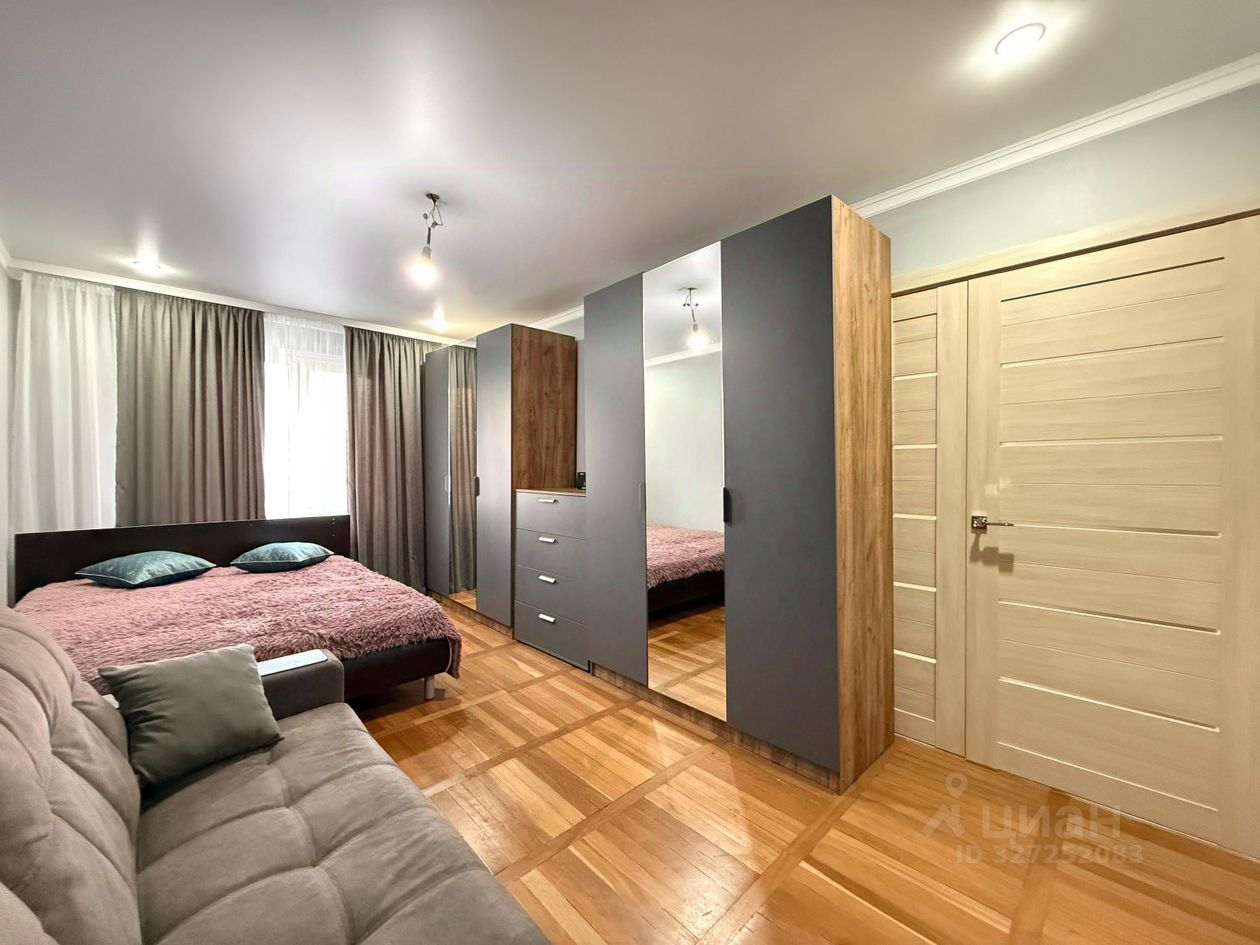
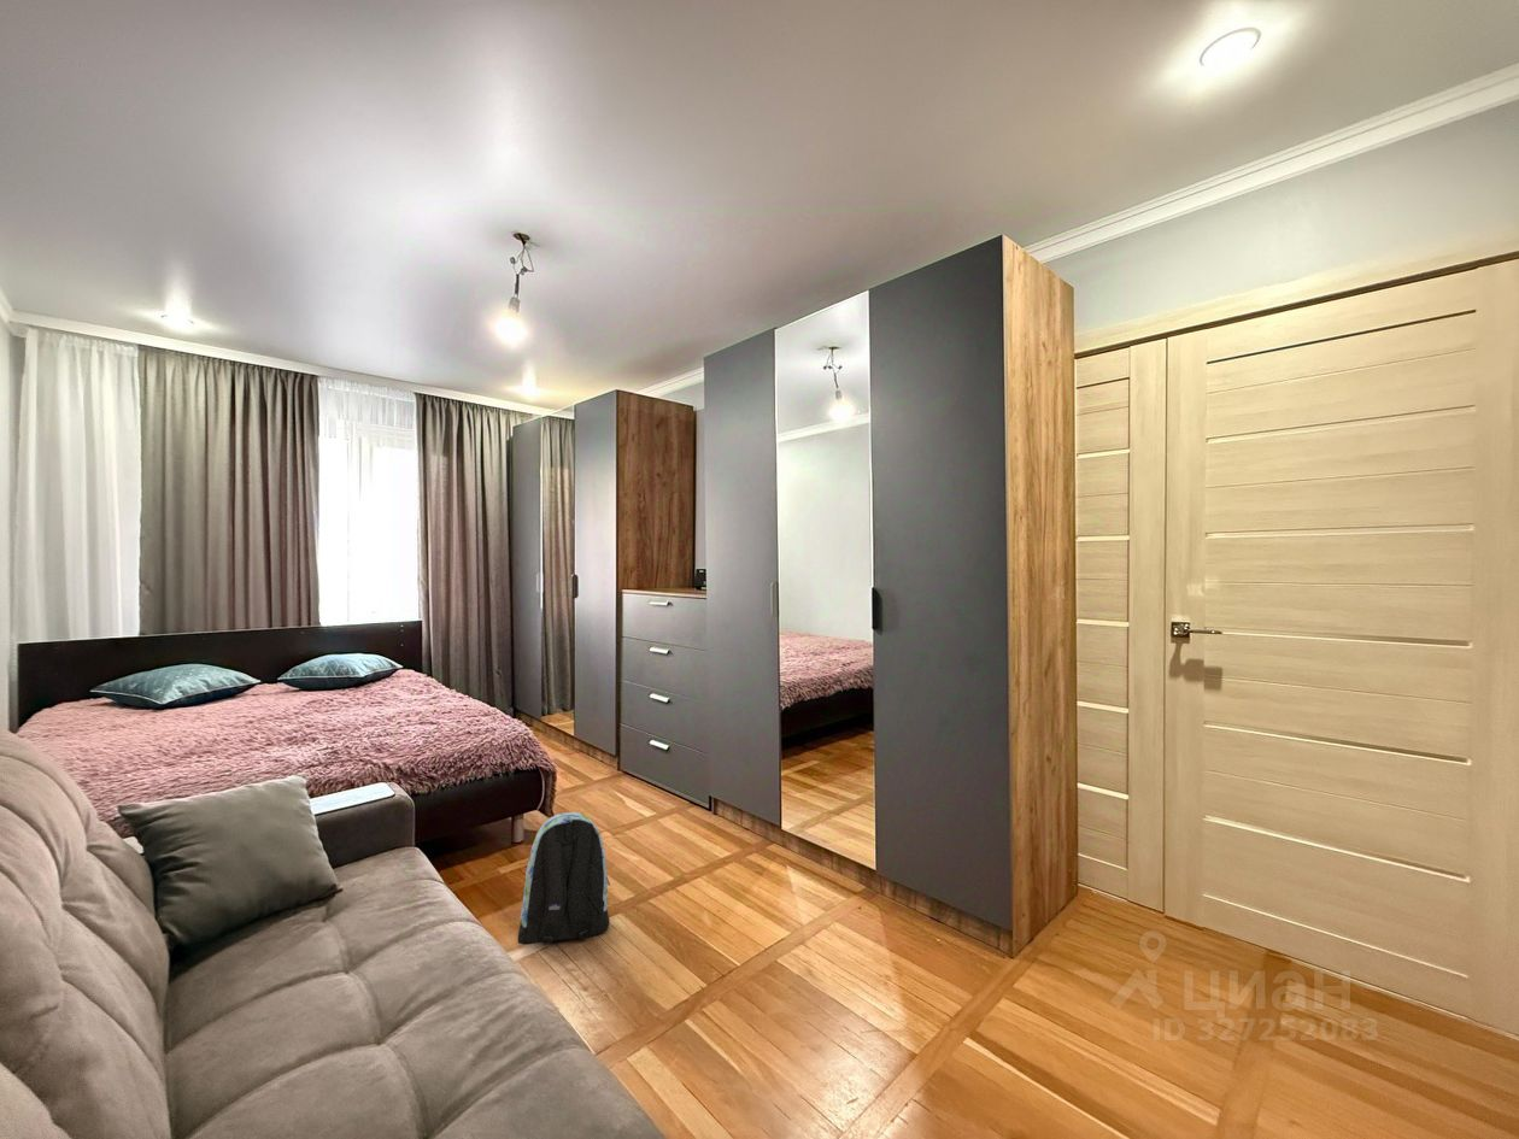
+ backpack [517,811,611,946]
